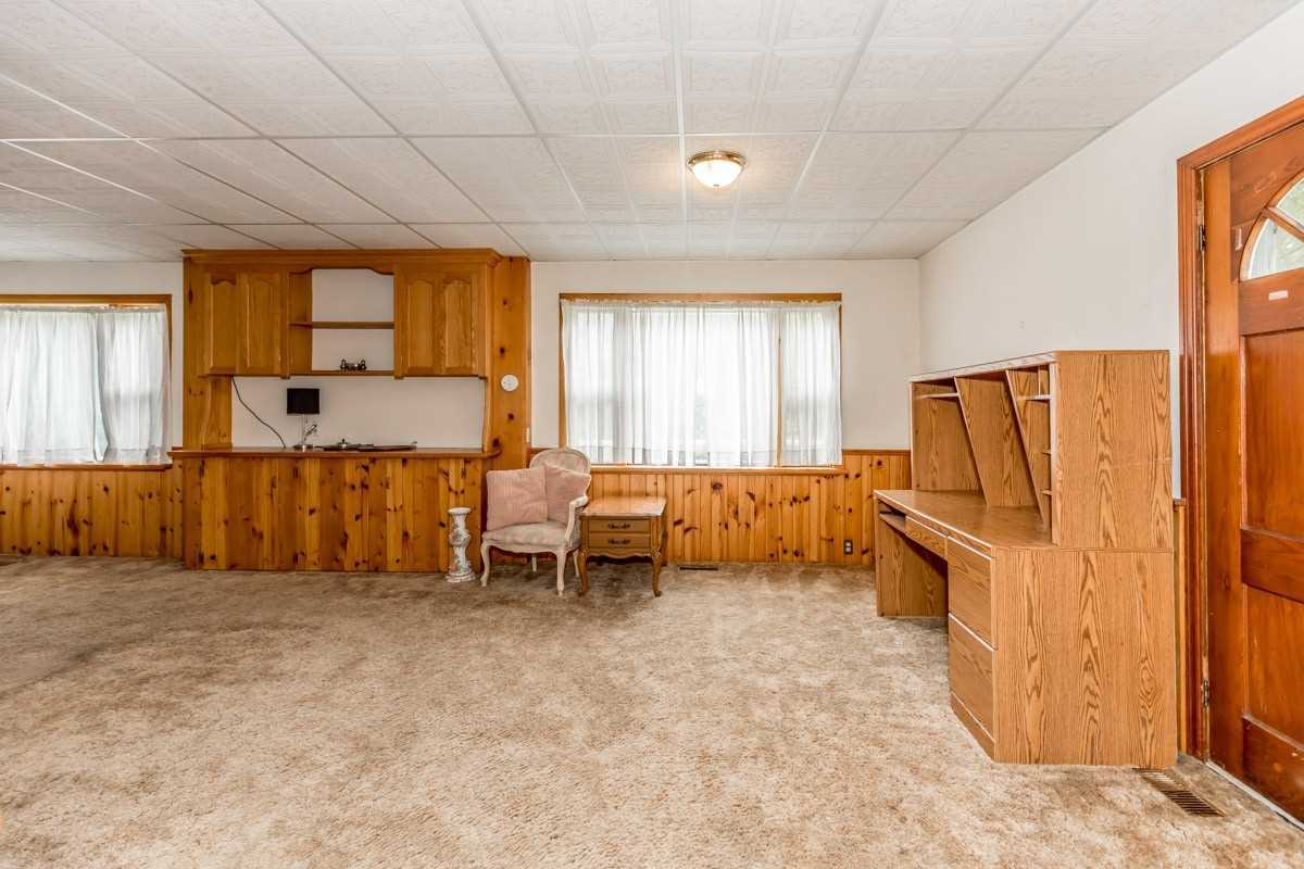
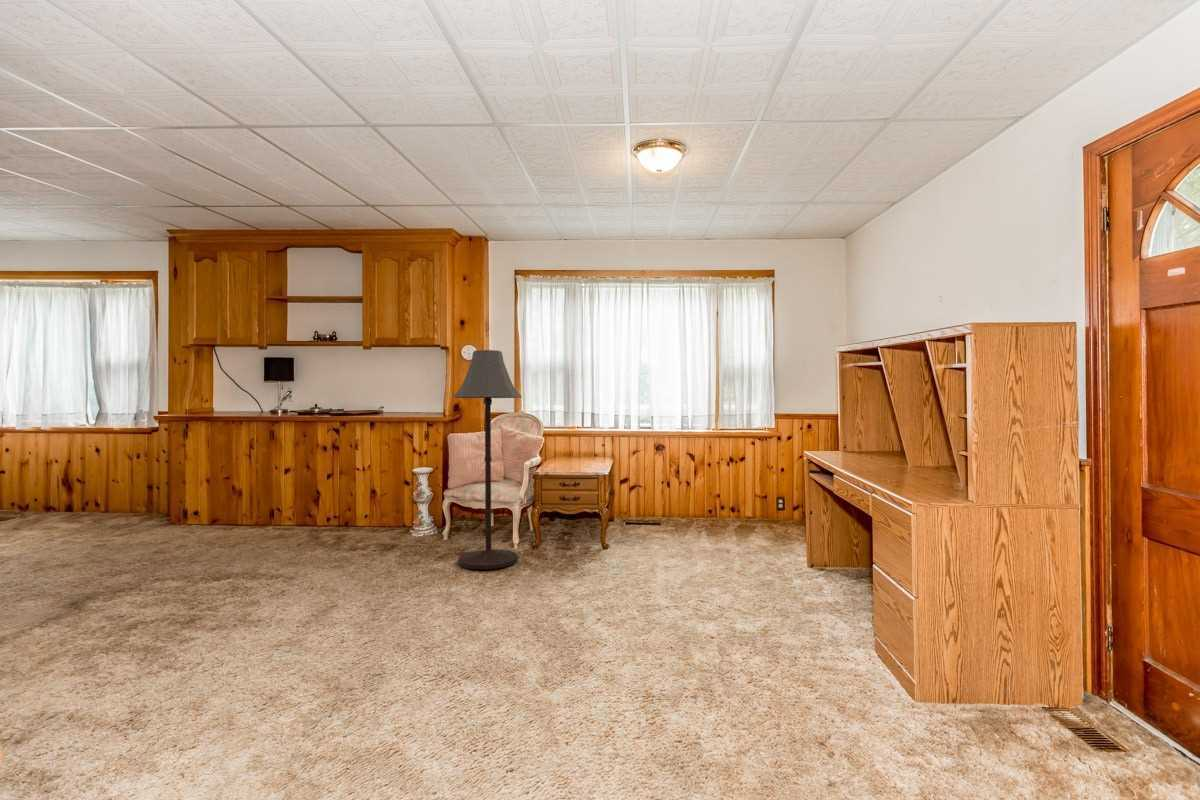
+ floor lamp [452,349,523,571]
